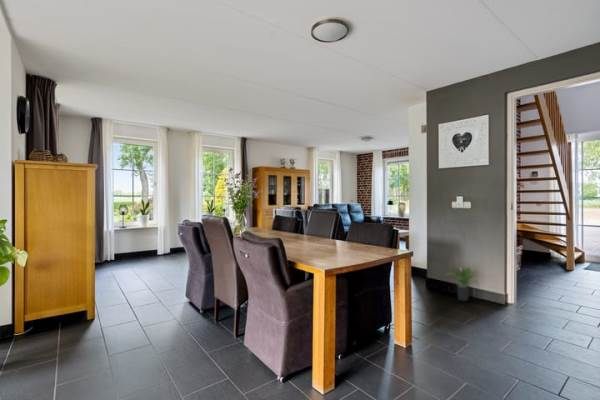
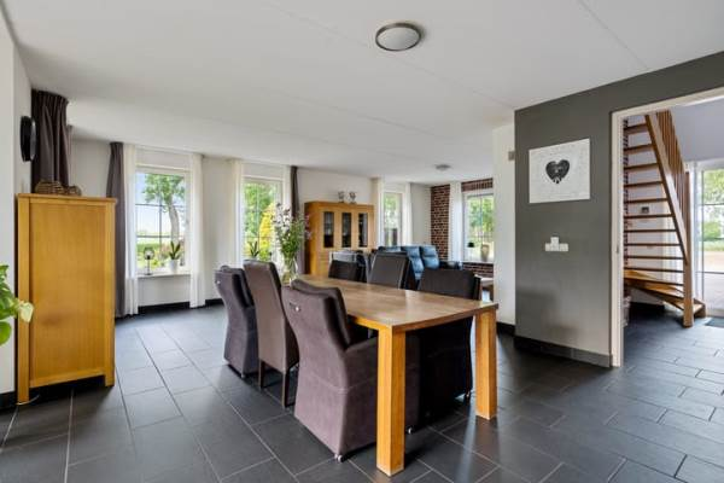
- potted plant [444,266,481,302]
